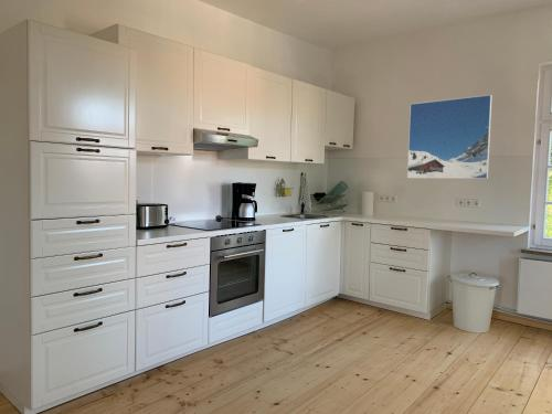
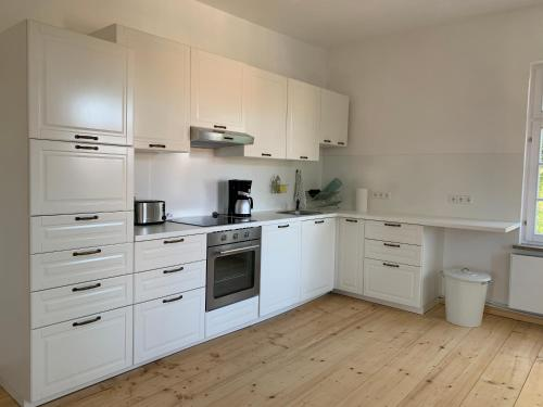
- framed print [406,94,493,180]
